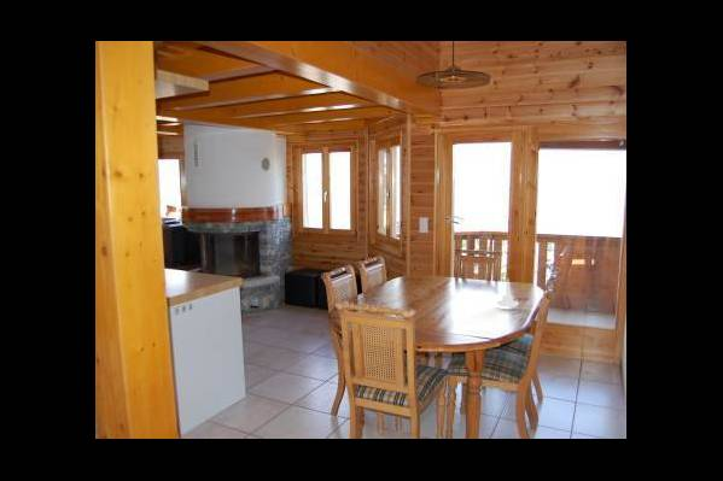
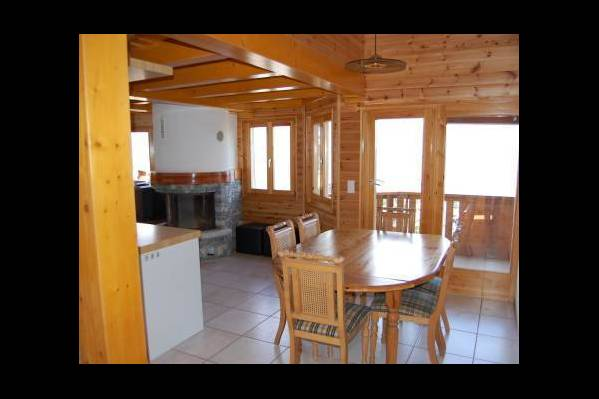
- candle holder [496,278,520,309]
